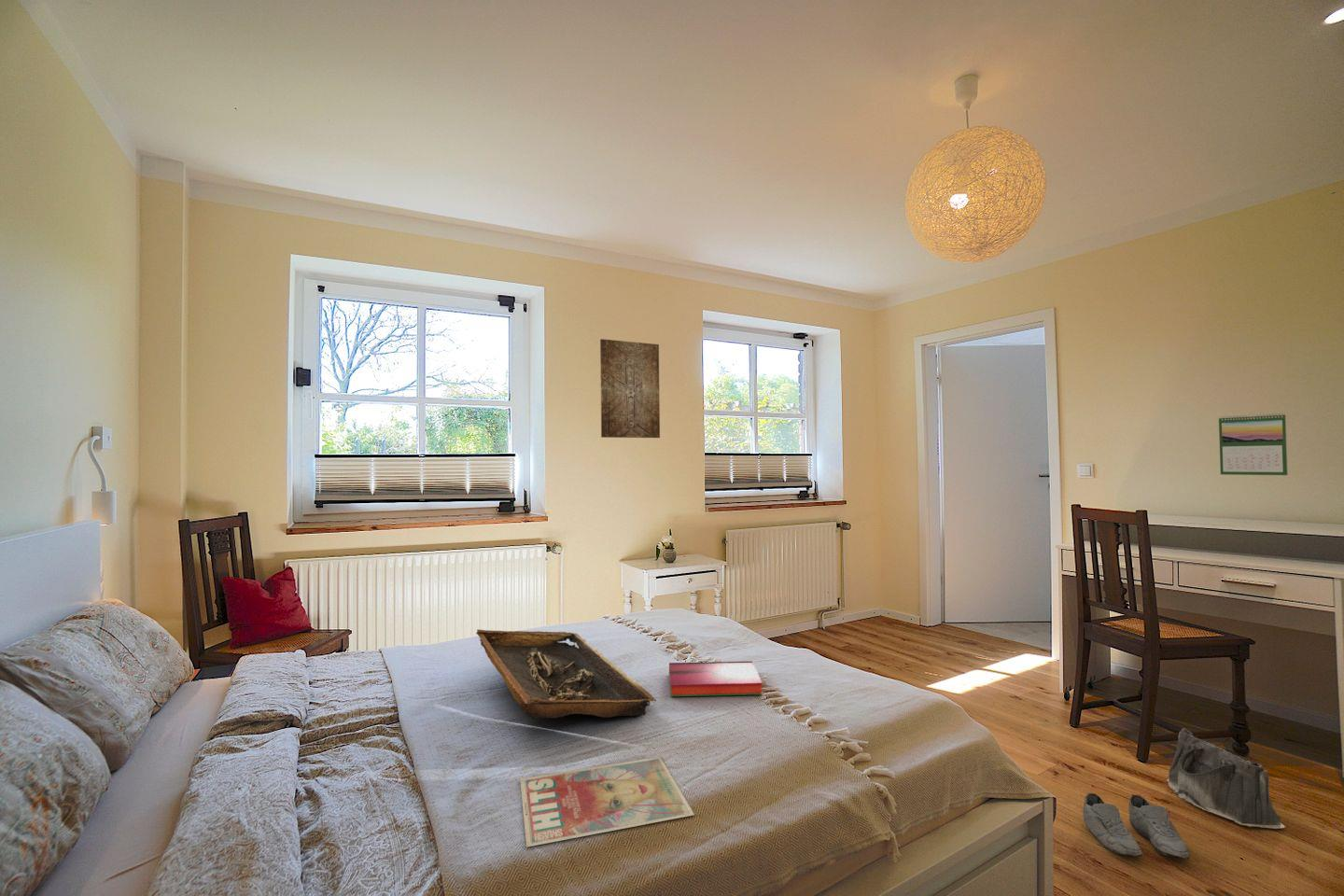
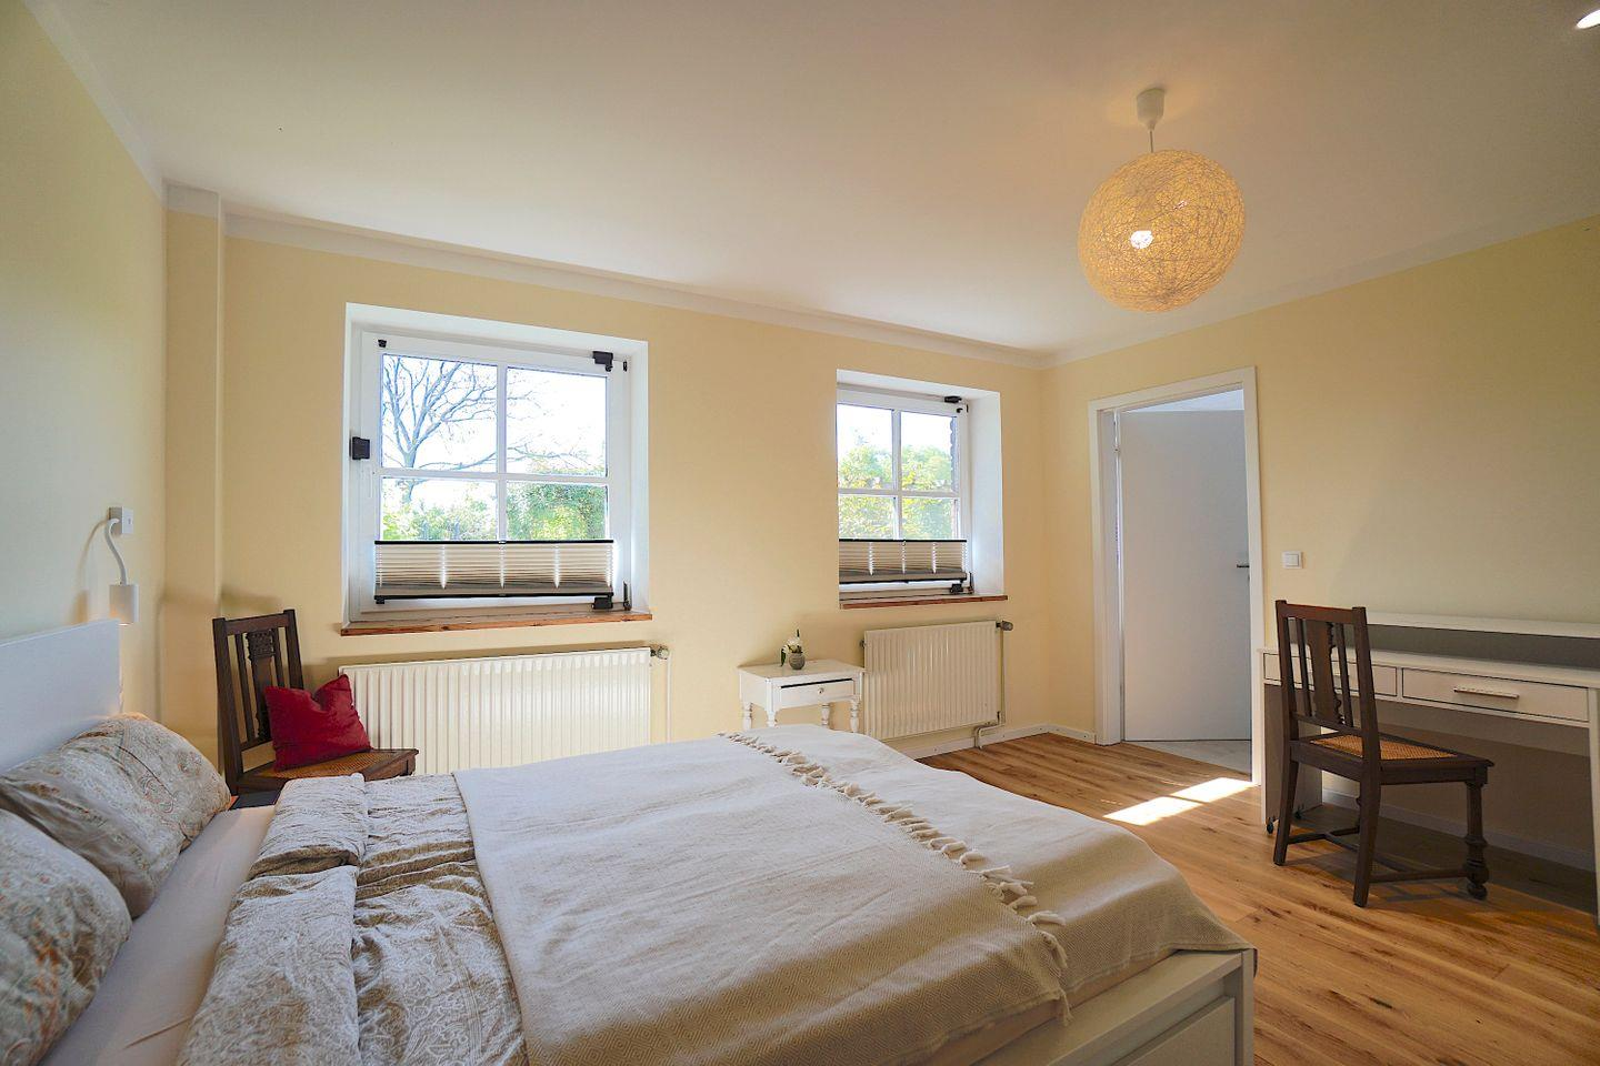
- saddlebag [1167,727,1286,830]
- shoe [1083,792,1191,860]
- tray [475,628,657,720]
- calendar [1218,413,1289,476]
- wall art [599,338,661,439]
- hardback book [668,660,763,697]
- magazine [519,756,695,848]
